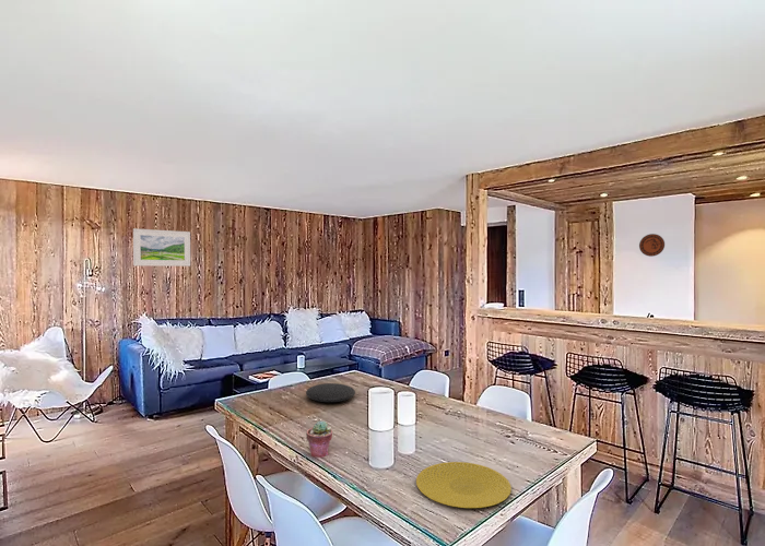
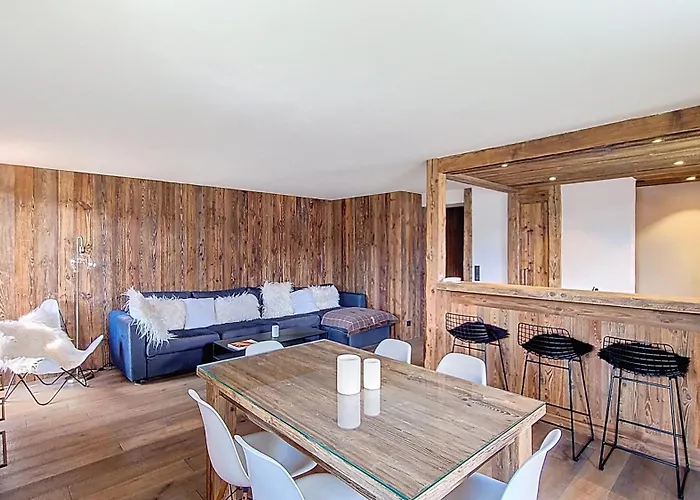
- potted succulent [305,420,333,459]
- plate [305,382,356,403]
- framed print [132,227,191,268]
- decorative plate [638,233,666,258]
- plate [415,461,513,509]
